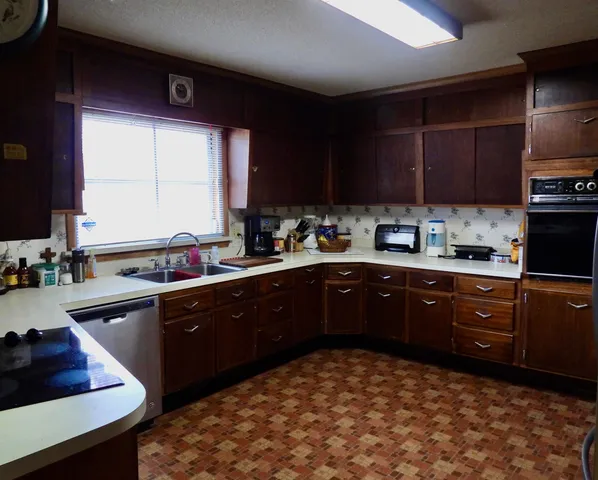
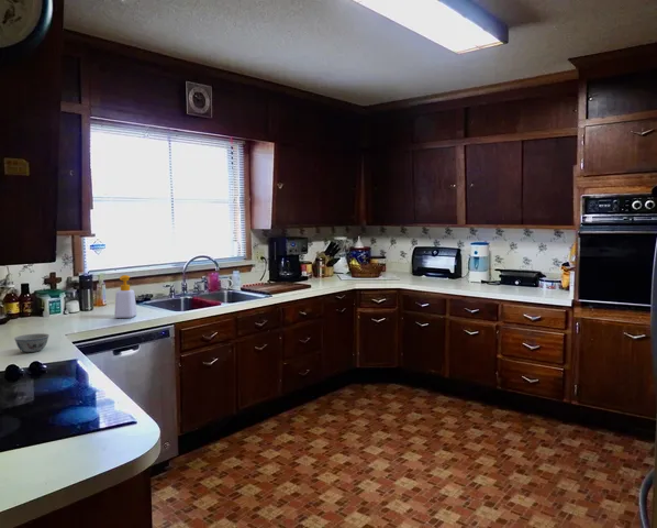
+ soap bottle [113,274,138,319]
+ bowl [13,332,51,353]
